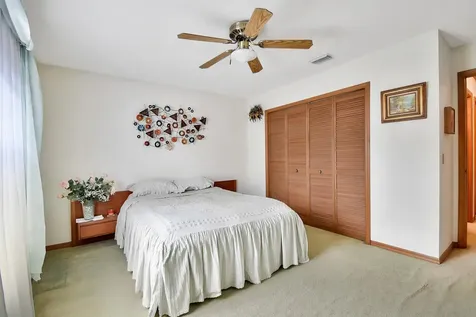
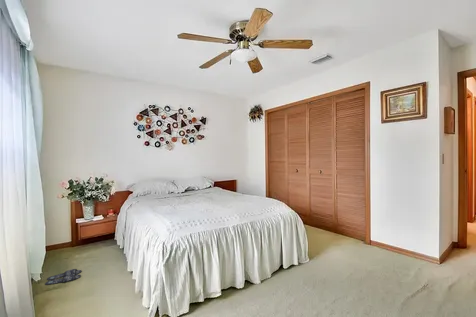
+ slippers [44,268,83,286]
